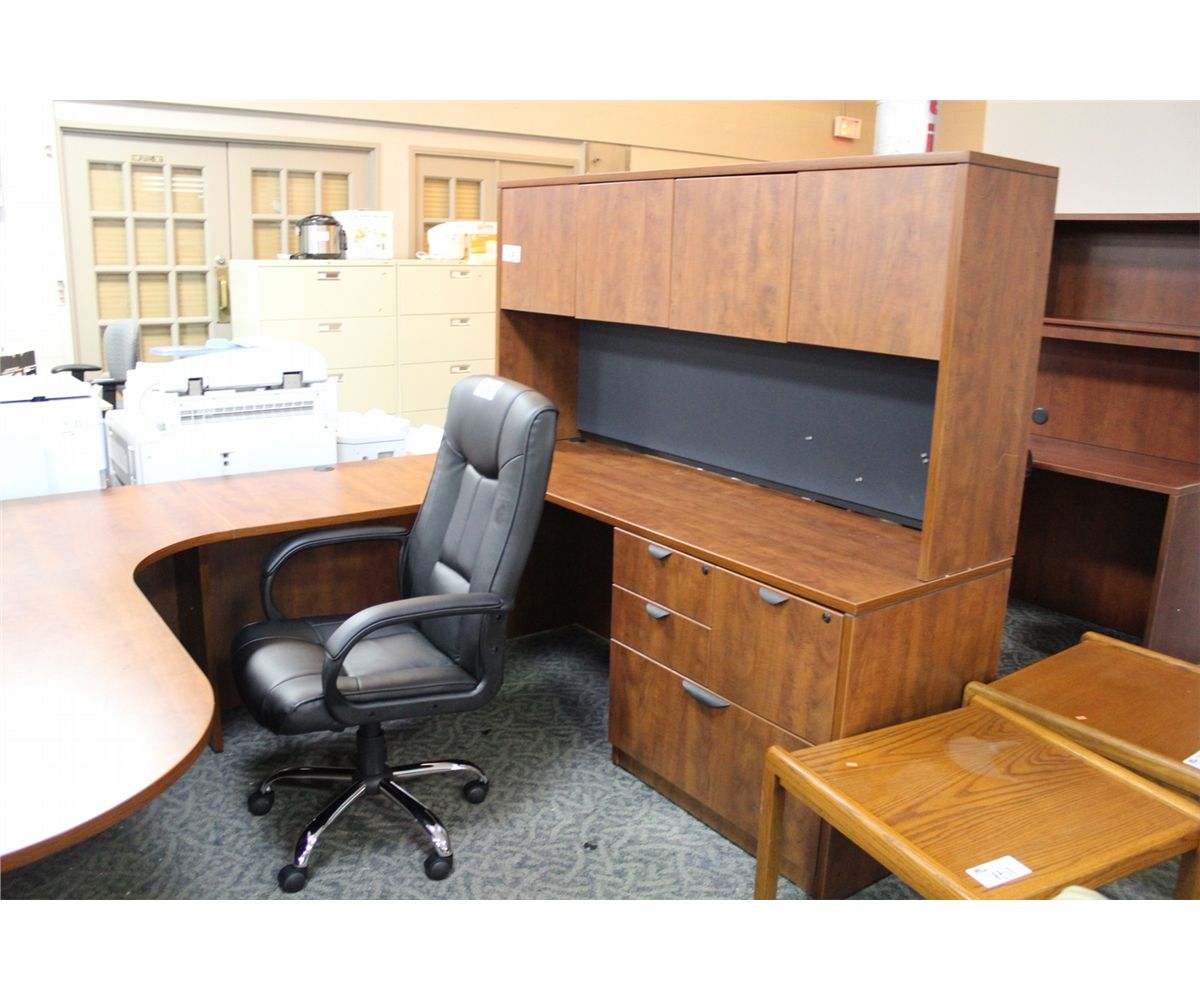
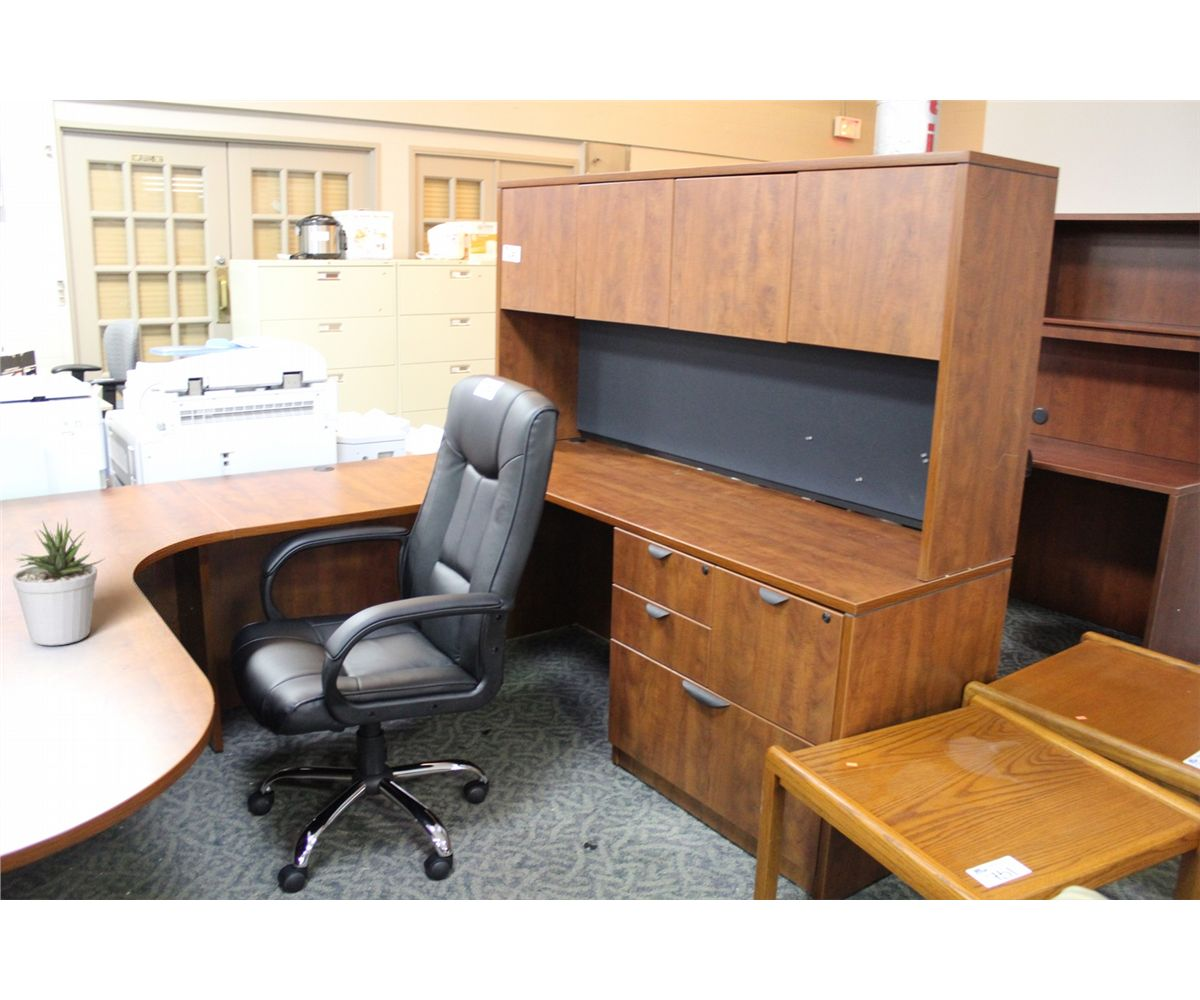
+ potted plant [11,519,106,647]
